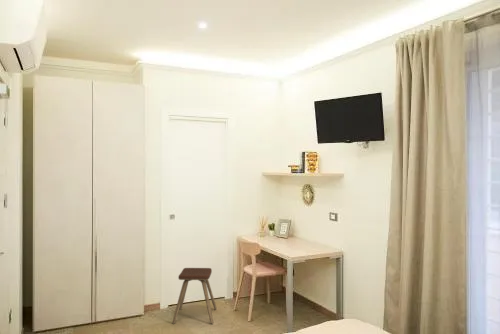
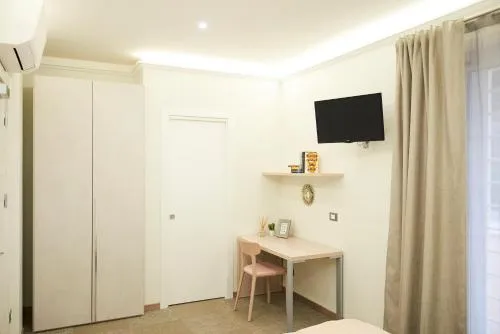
- music stool [171,267,218,325]
